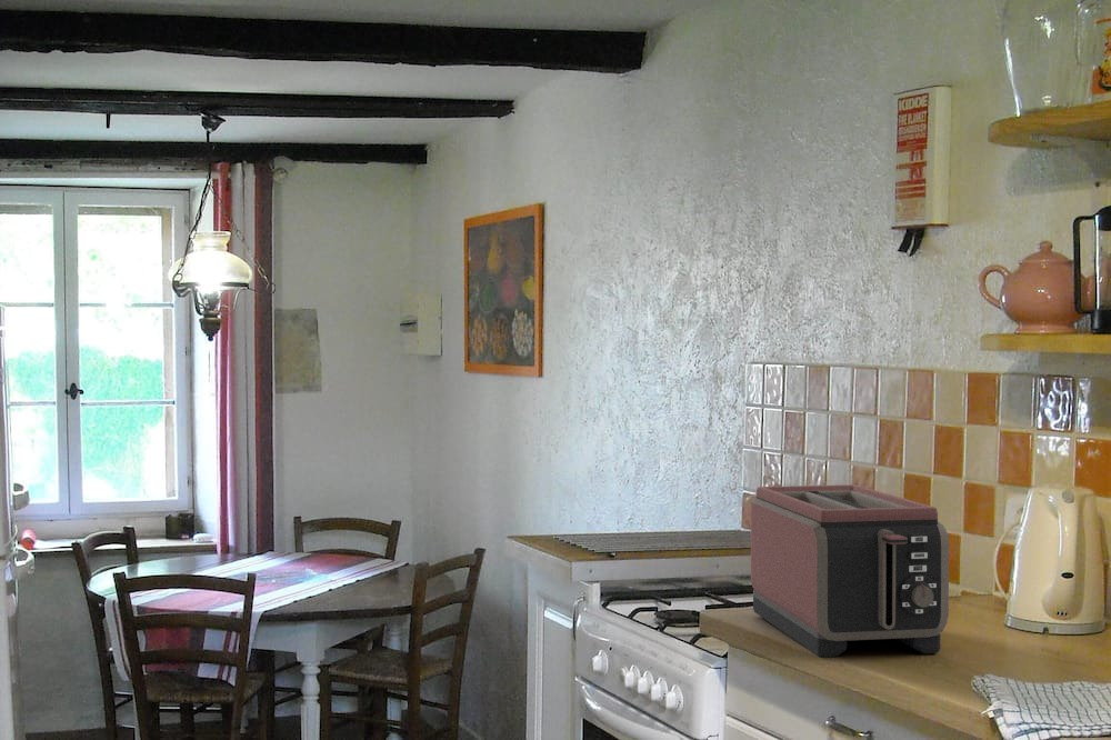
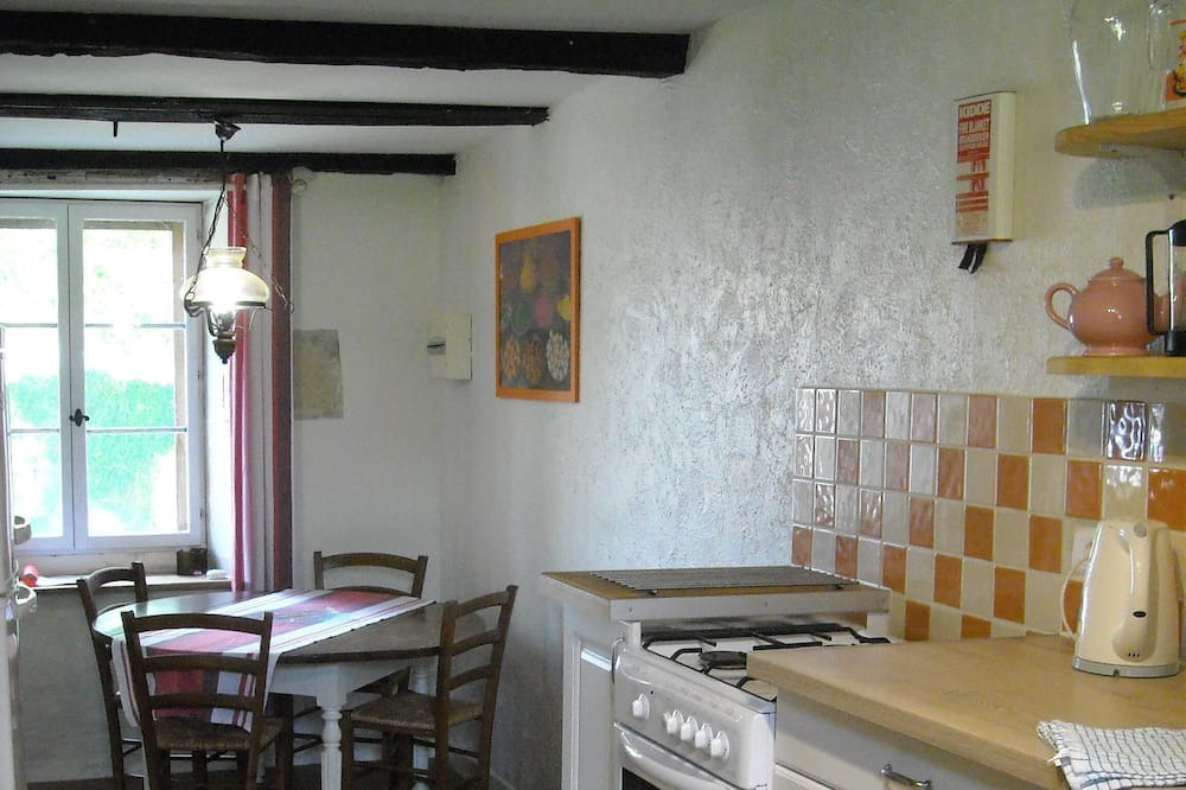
- toaster [750,483,950,659]
